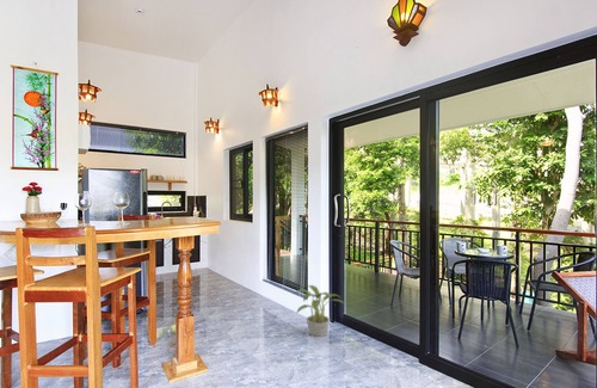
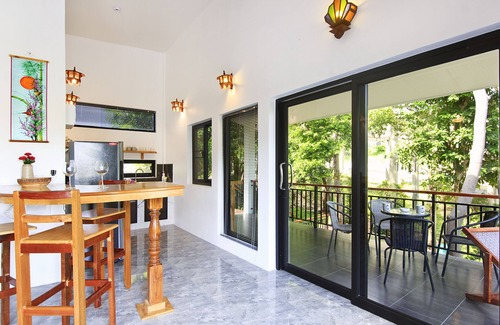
- potted plant [293,284,346,338]
